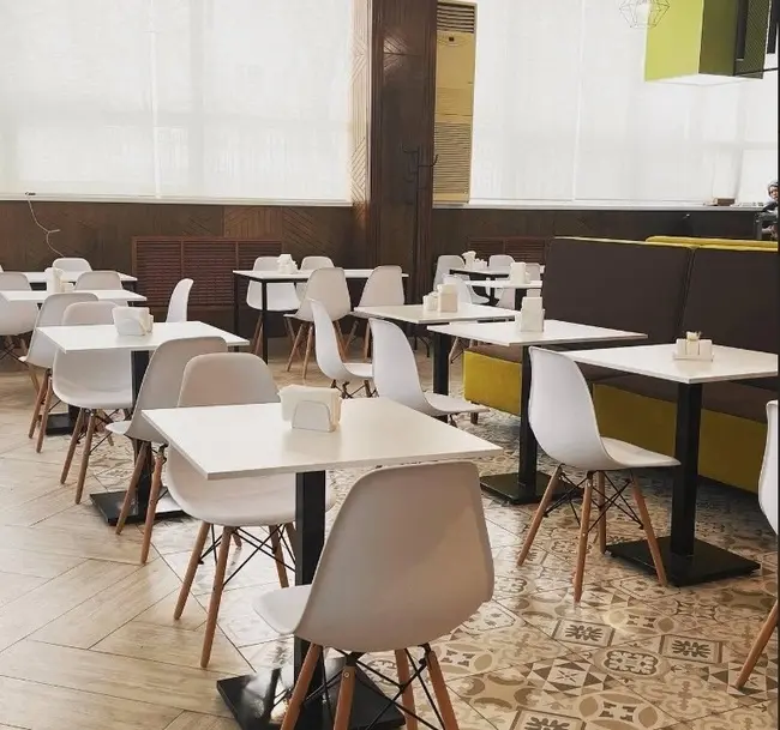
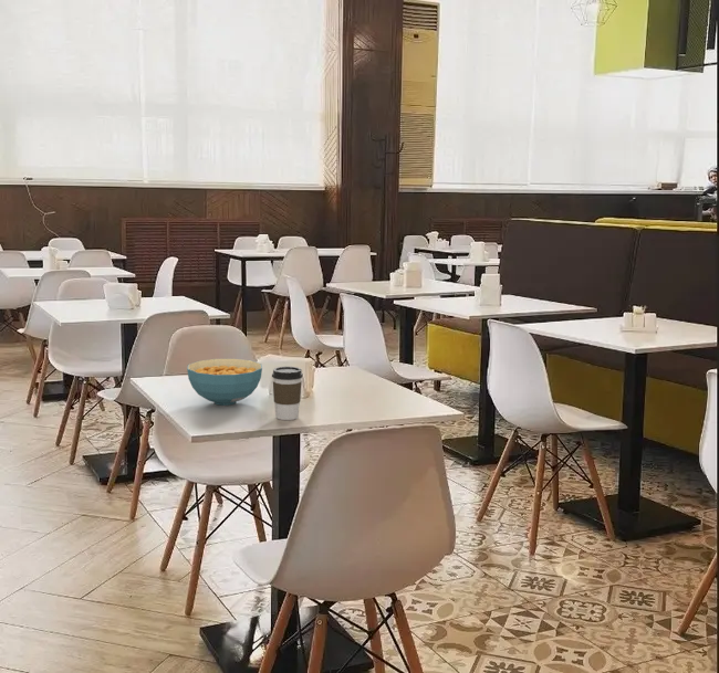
+ cereal bowl [186,358,263,407]
+ coffee cup [271,366,304,421]
